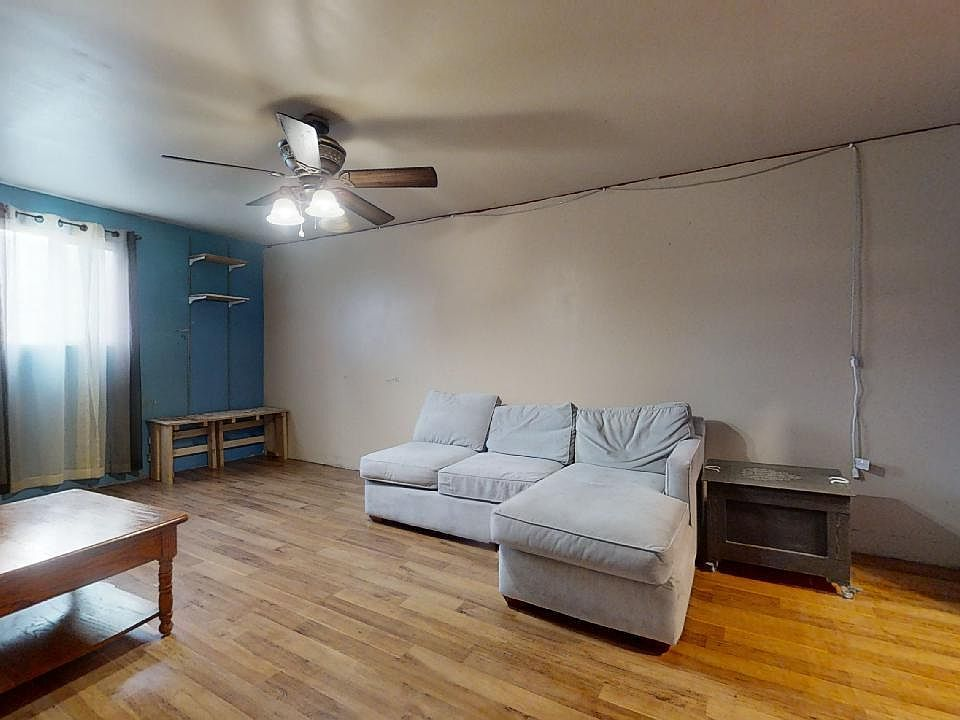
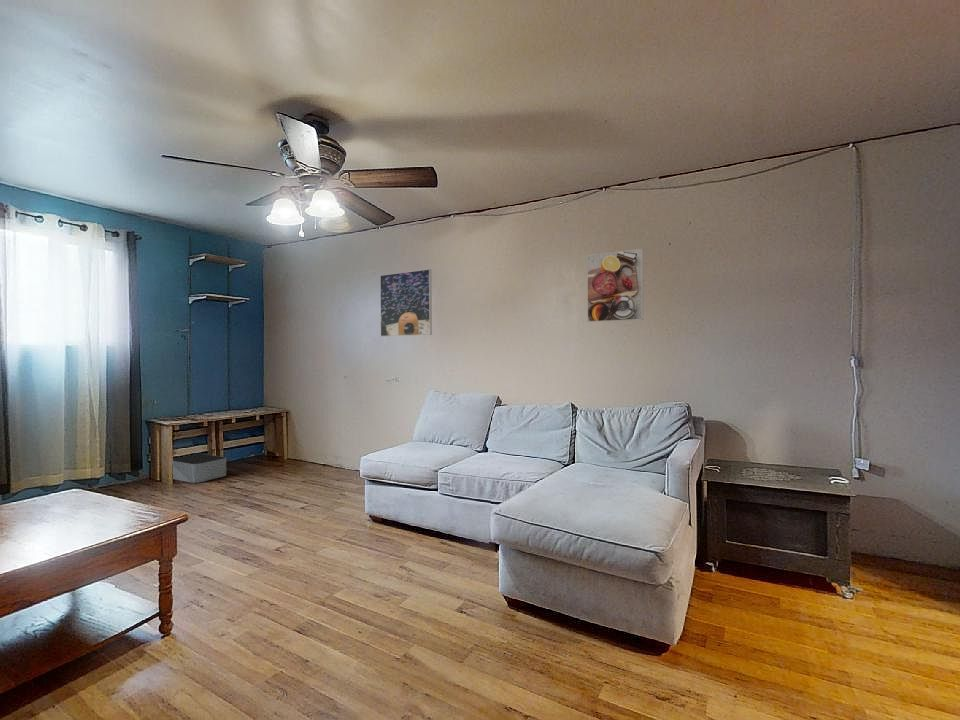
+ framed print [586,248,644,323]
+ storage bin [171,453,227,484]
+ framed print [379,268,433,337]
